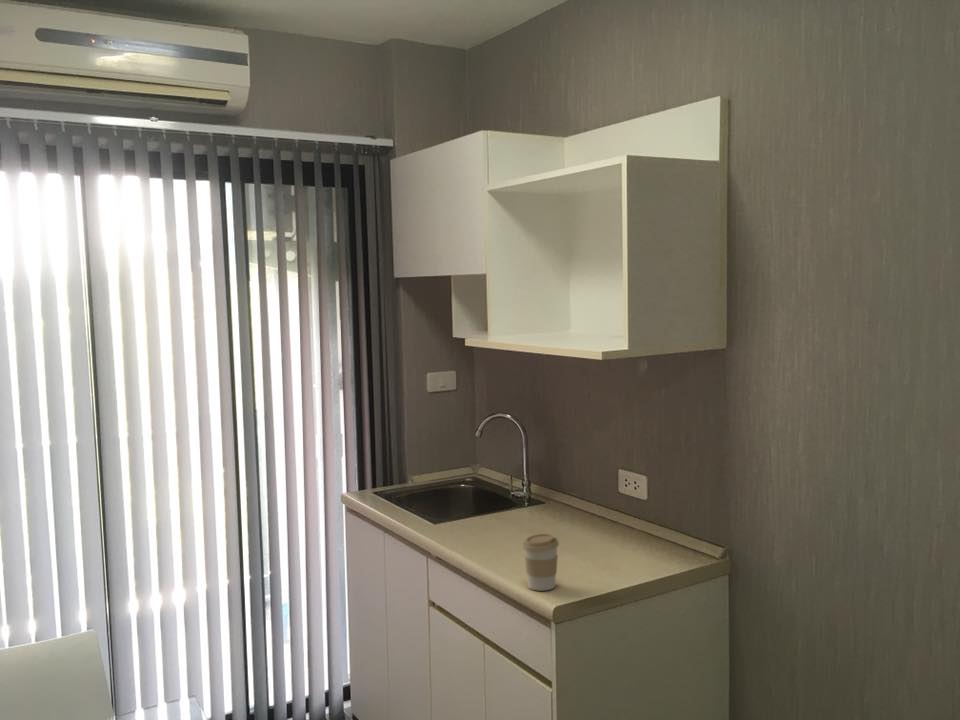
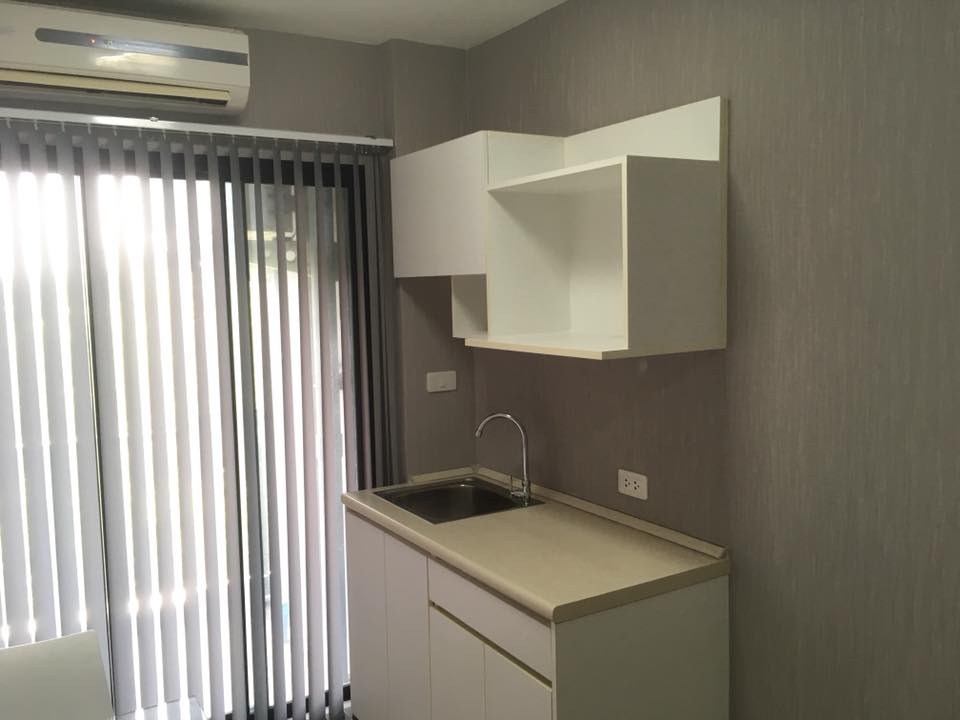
- coffee cup [521,533,560,592]
